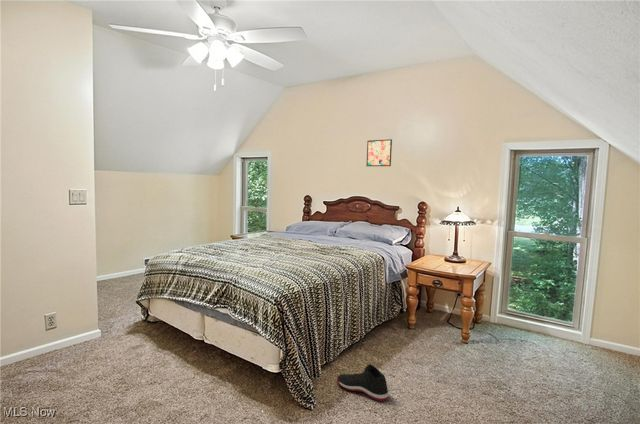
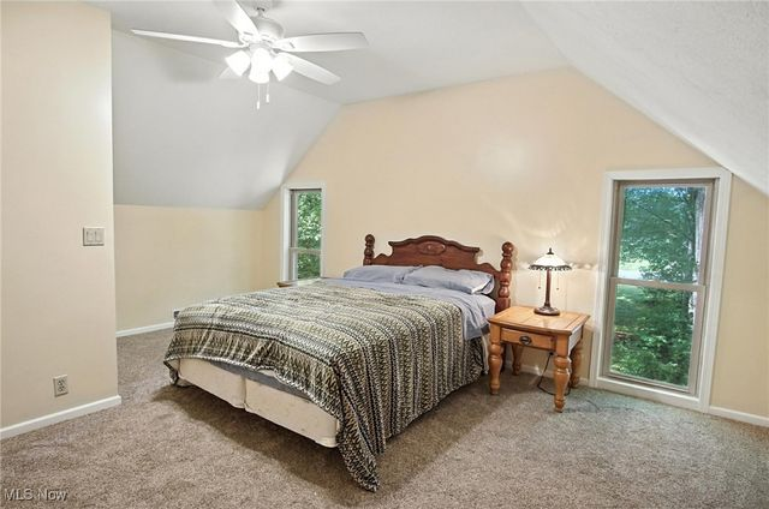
- wall art [366,138,393,167]
- shoe [336,363,390,402]
